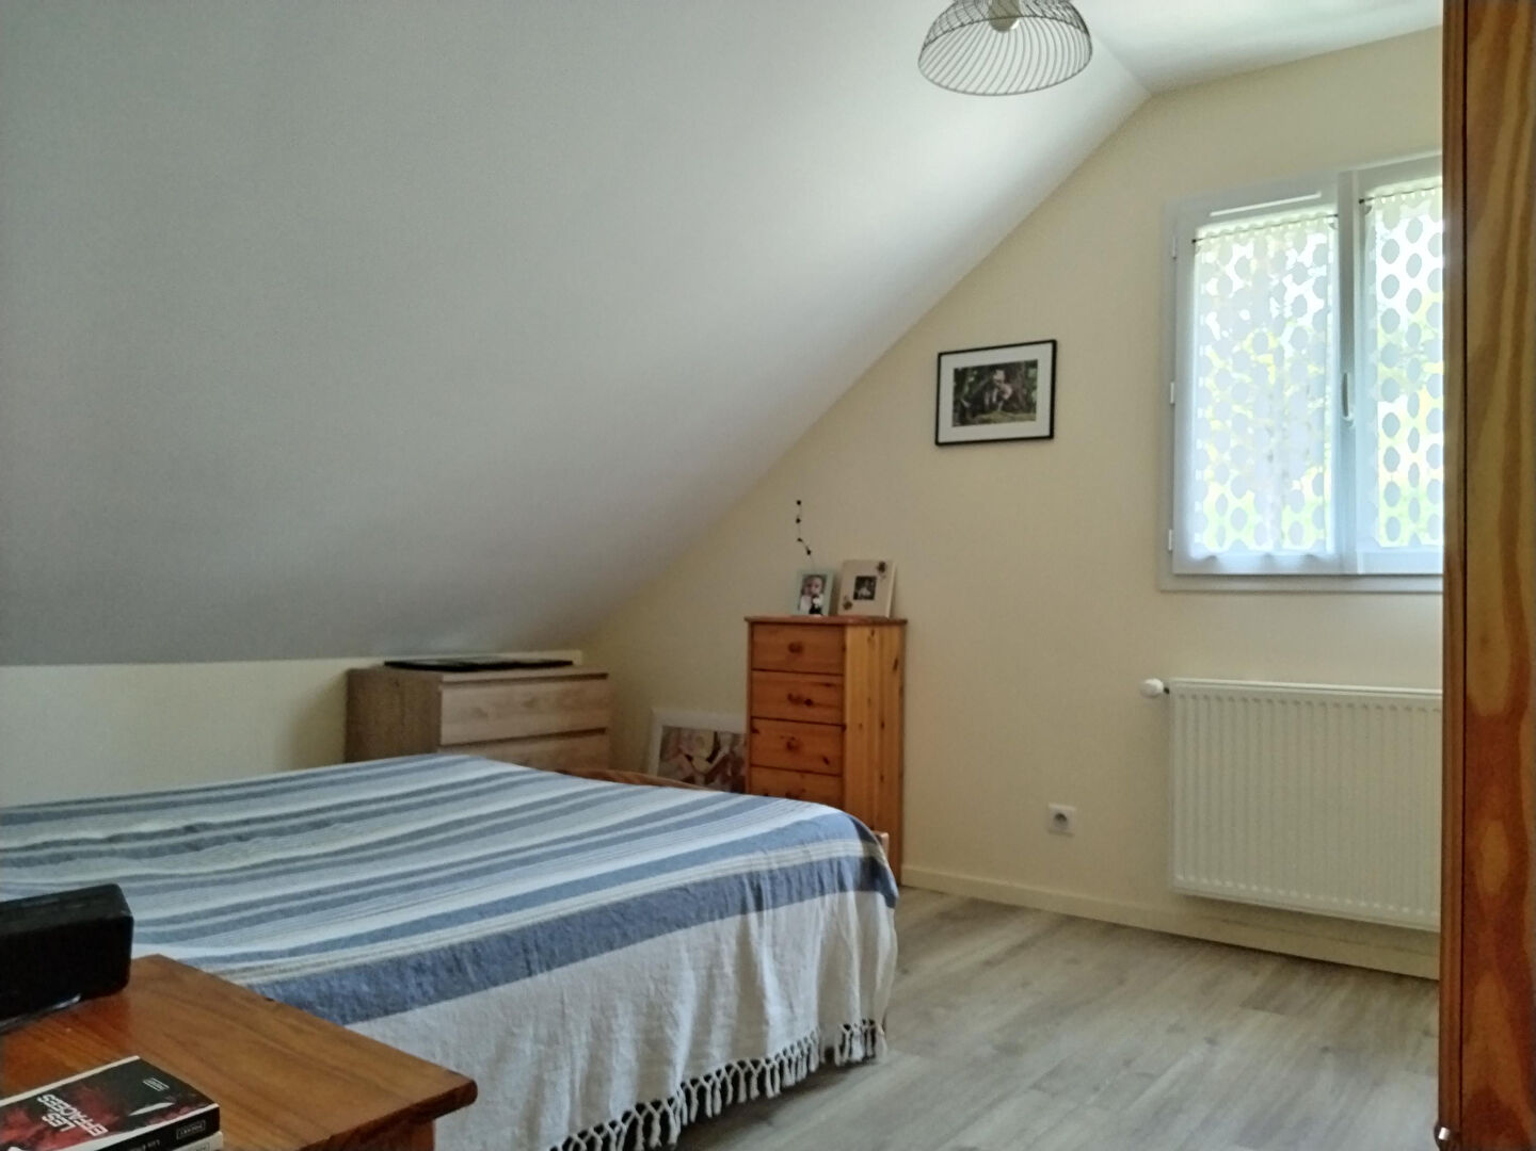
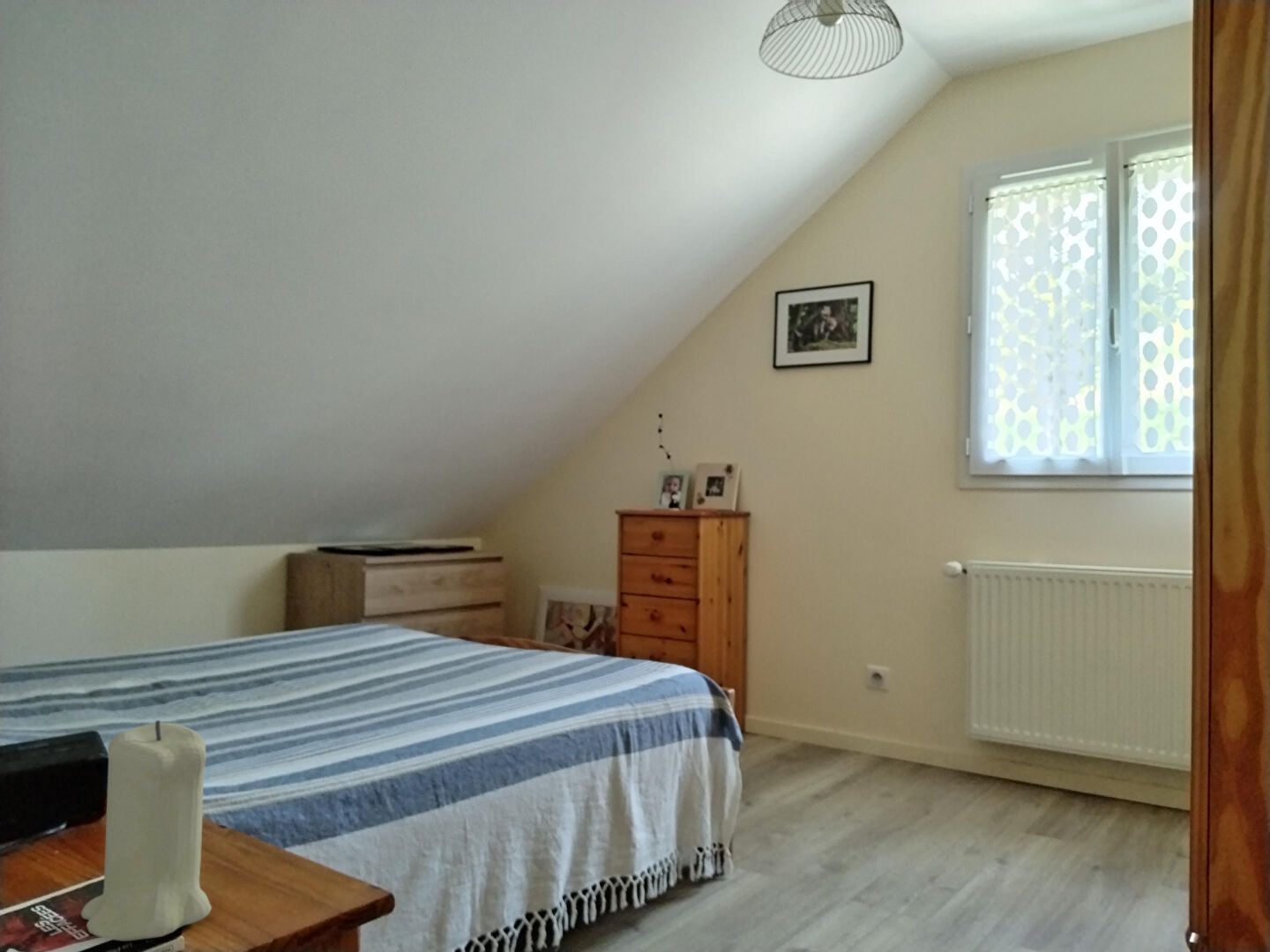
+ candle [80,719,213,941]
